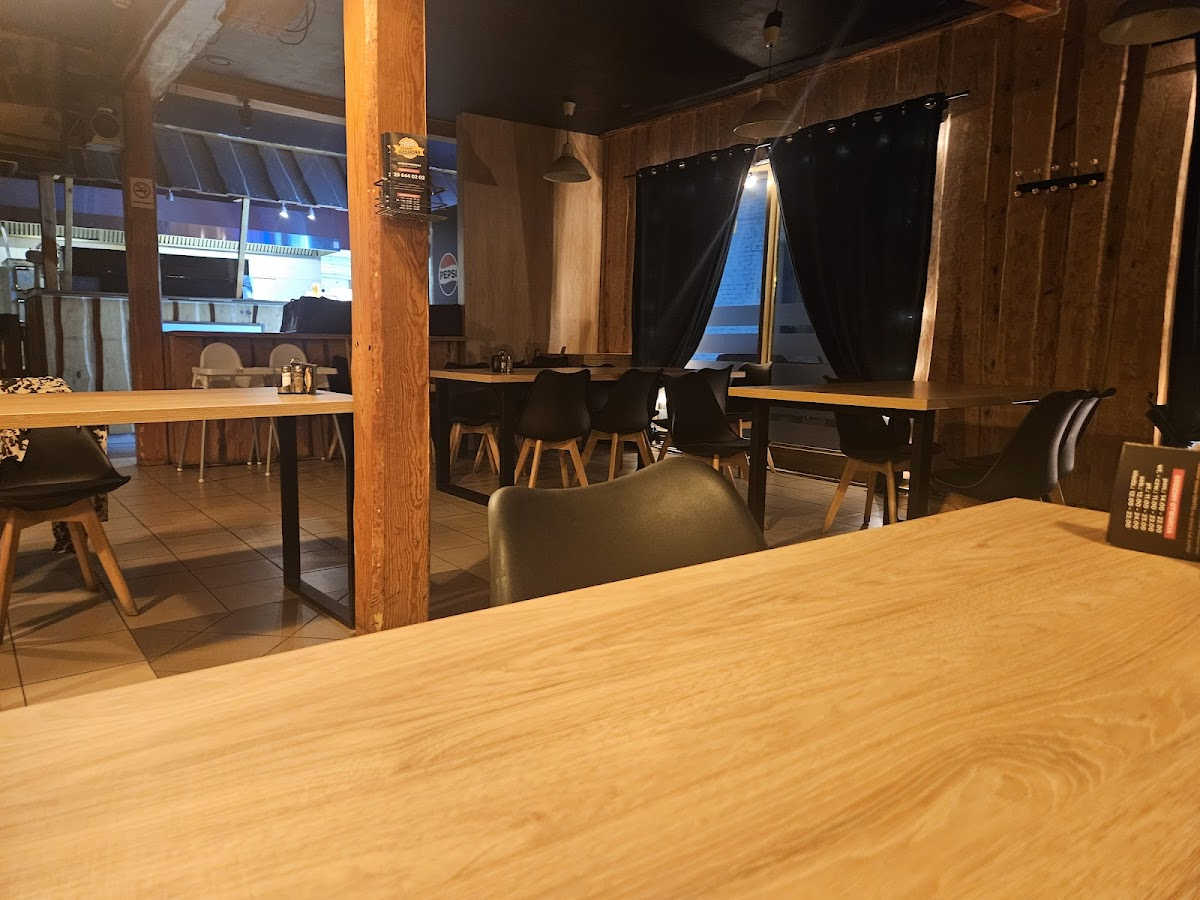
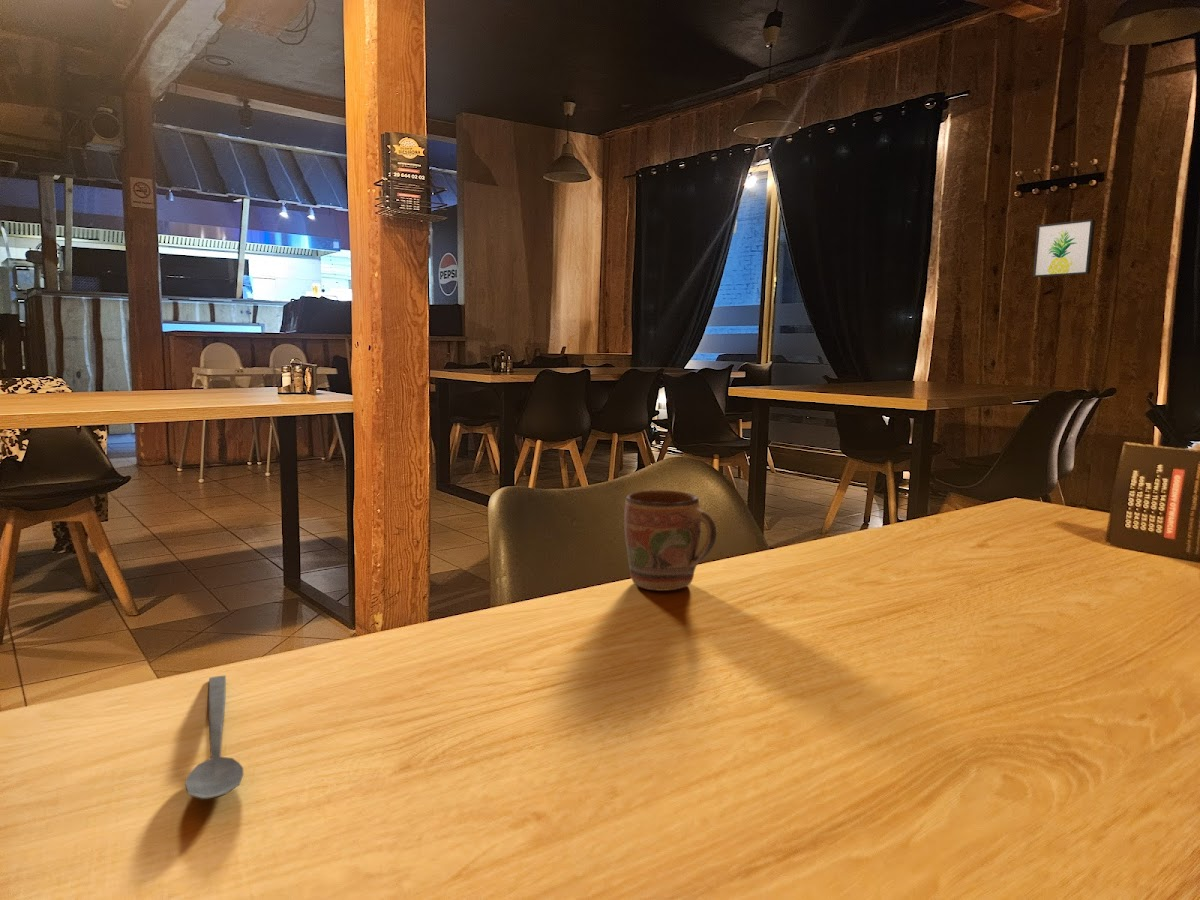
+ spoon [184,674,244,801]
+ wall art [1032,218,1096,278]
+ mug [623,489,717,592]
